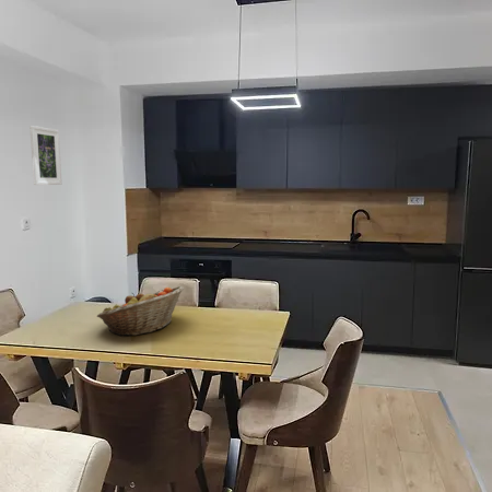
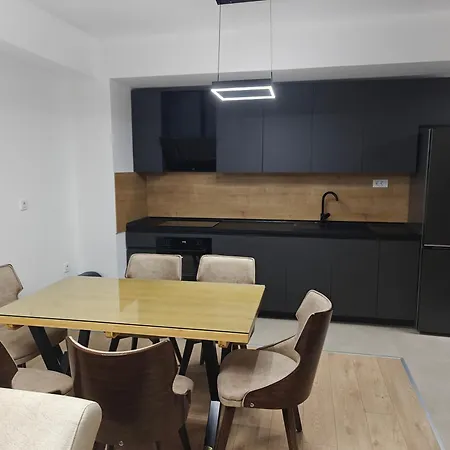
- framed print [28,125,62,186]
- fruit basket [96,285,185,337]
